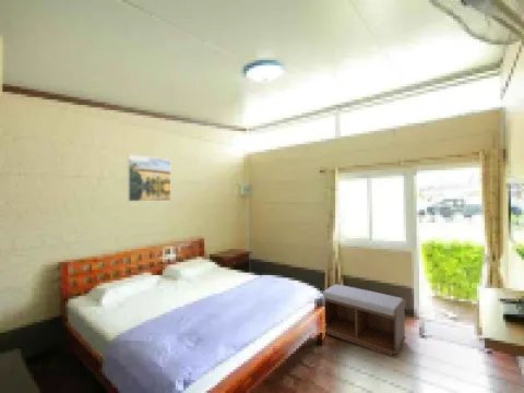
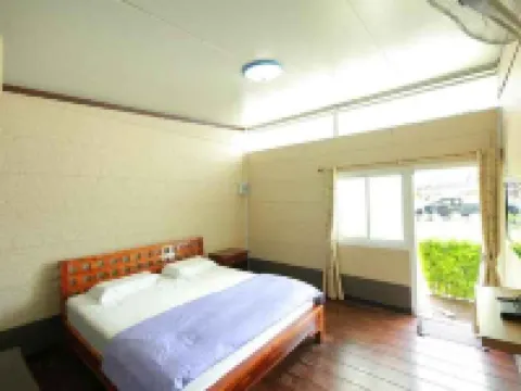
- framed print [127,154,171,202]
- bench [320,283,407,357]
